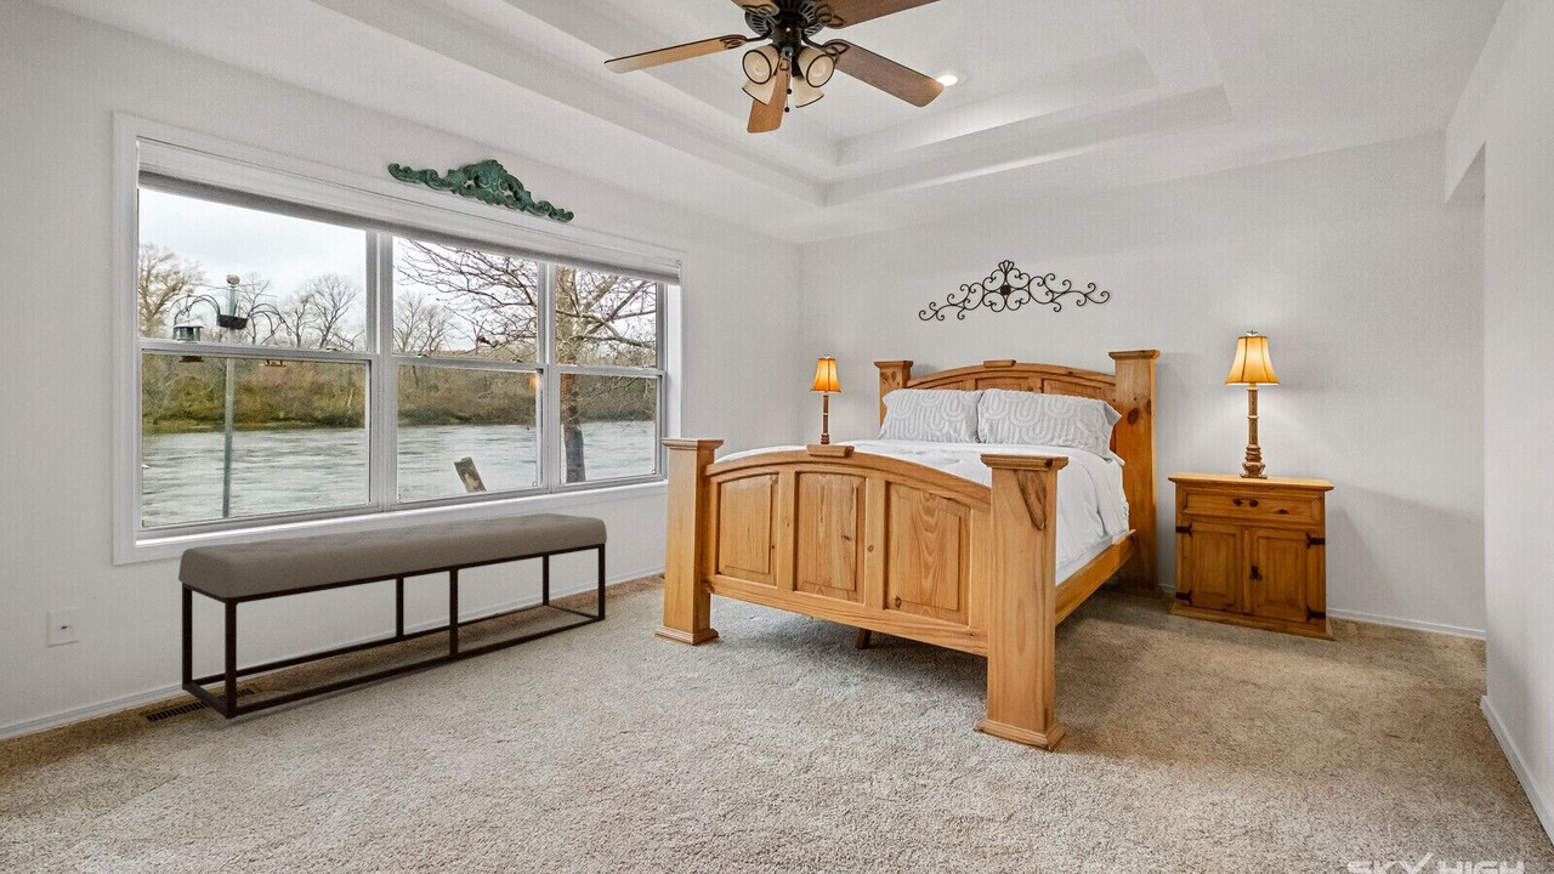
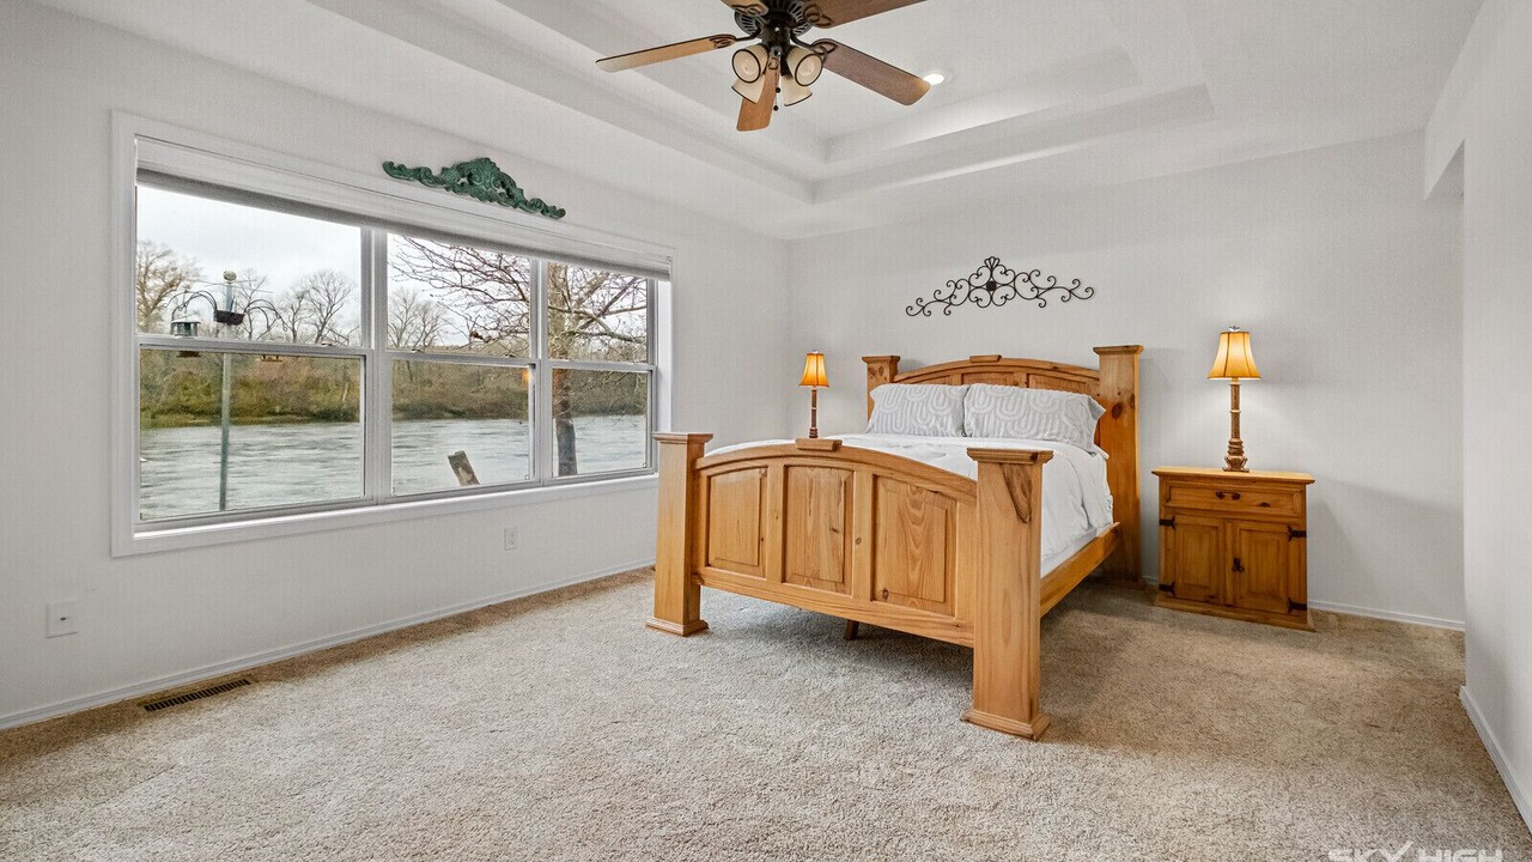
- bench [177,512,608,721]
